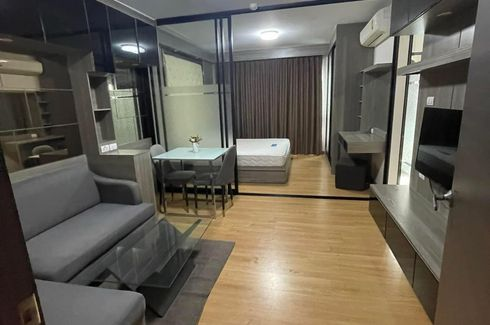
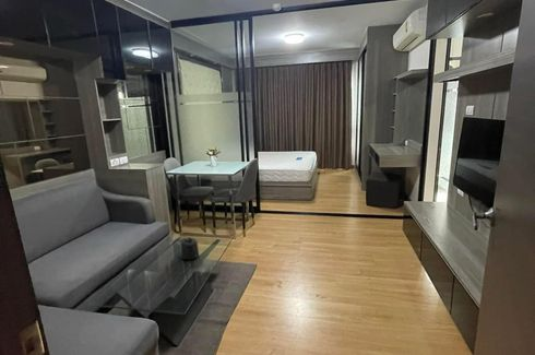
+ mug [180,237,200,261]
